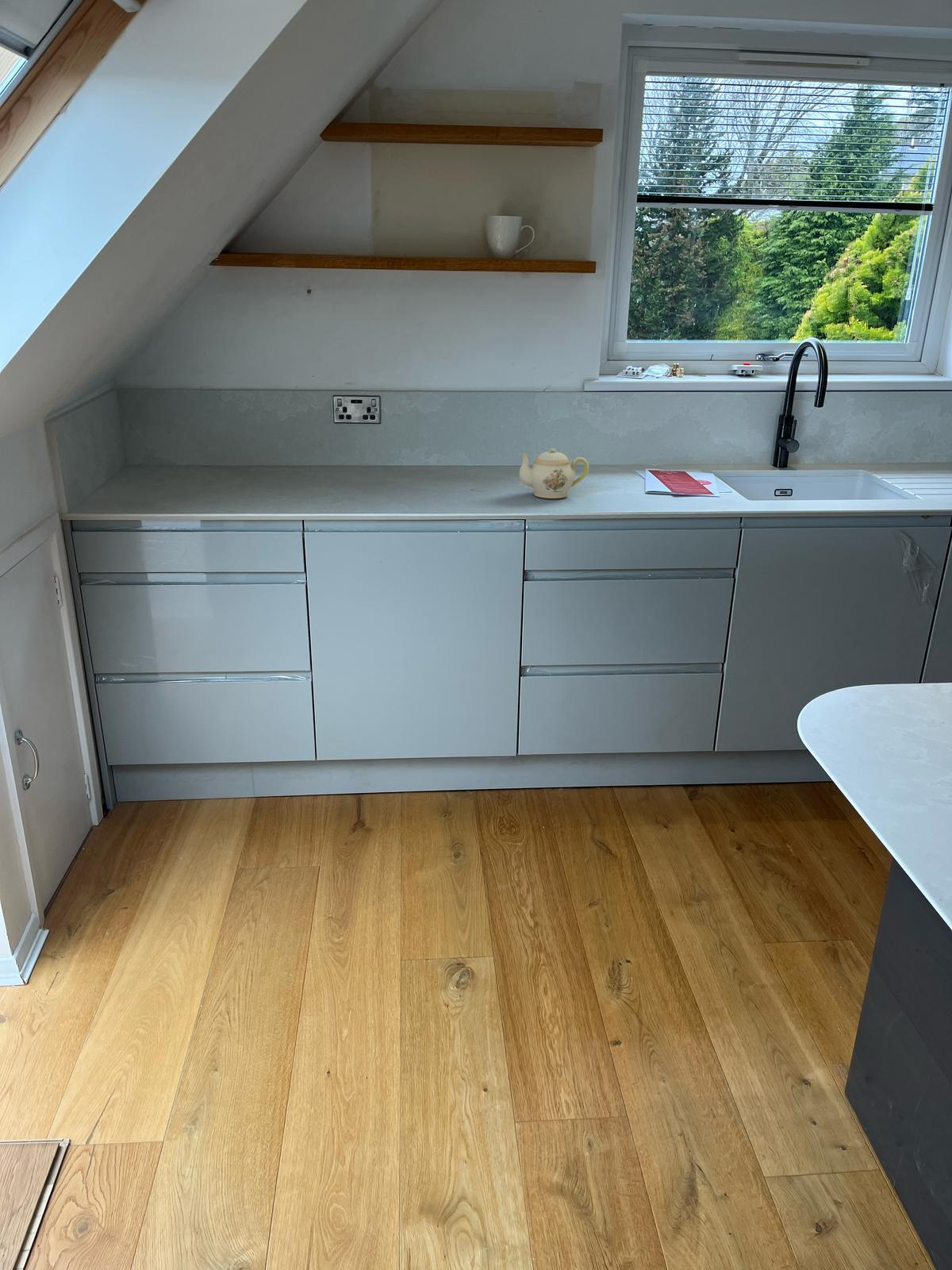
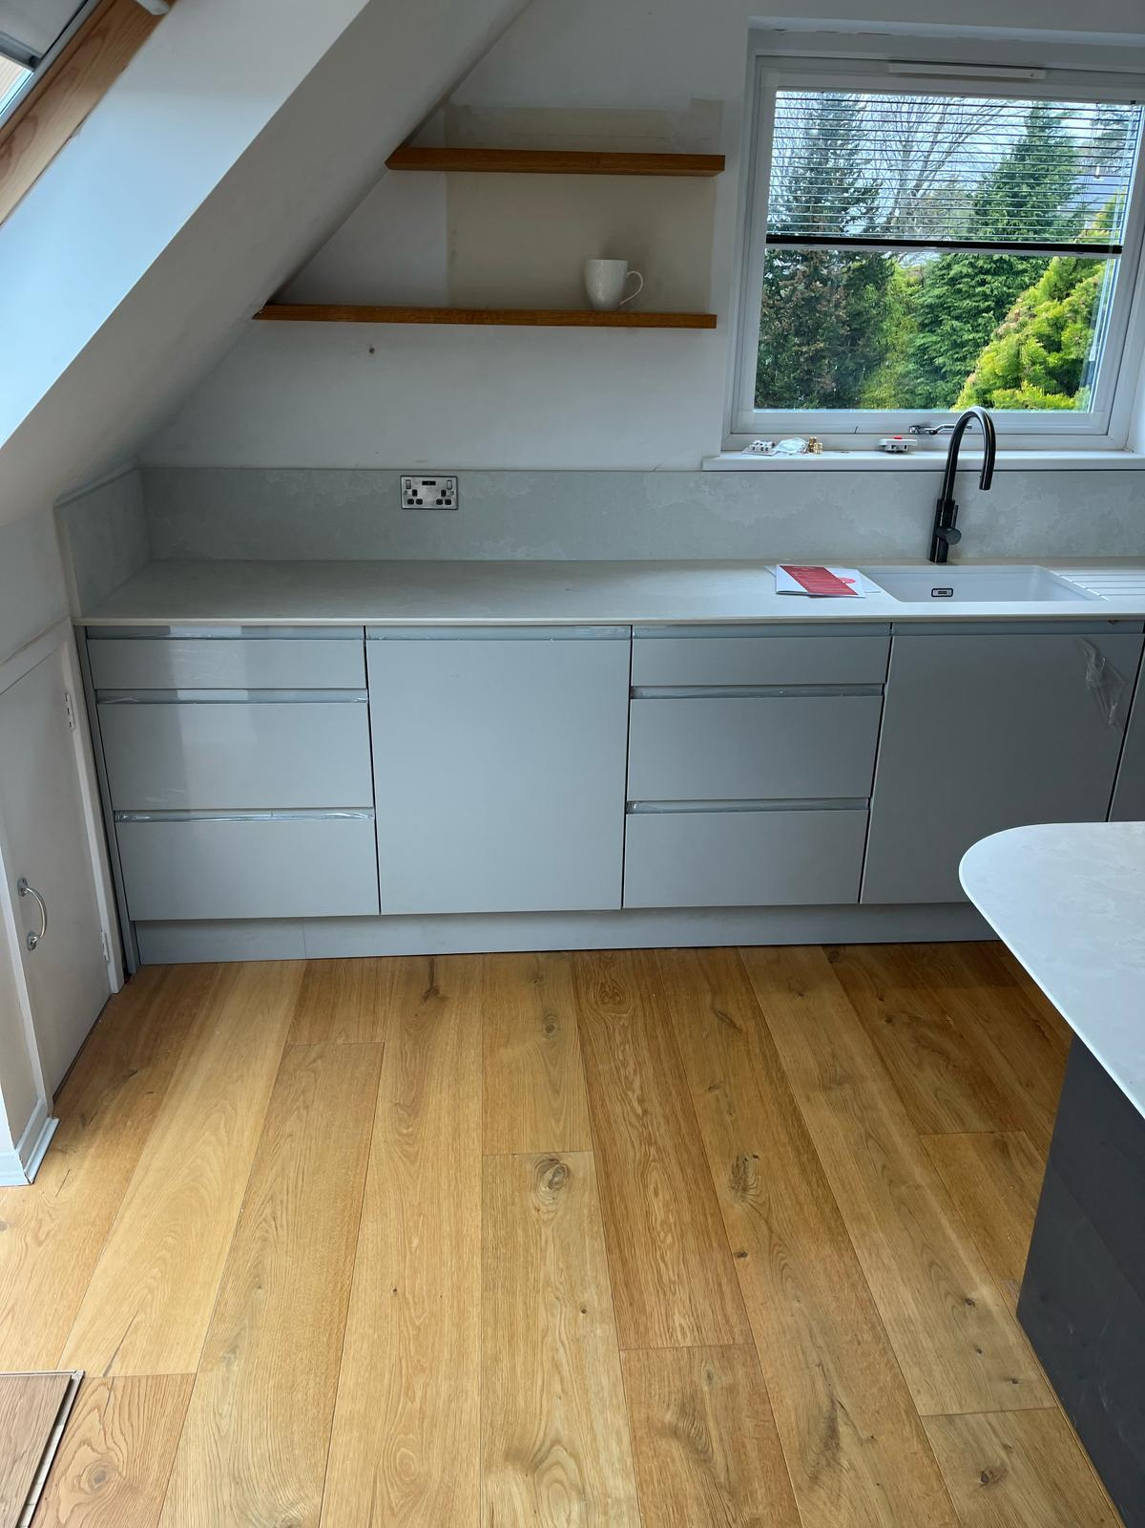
- teapot [519,448,589,499]
